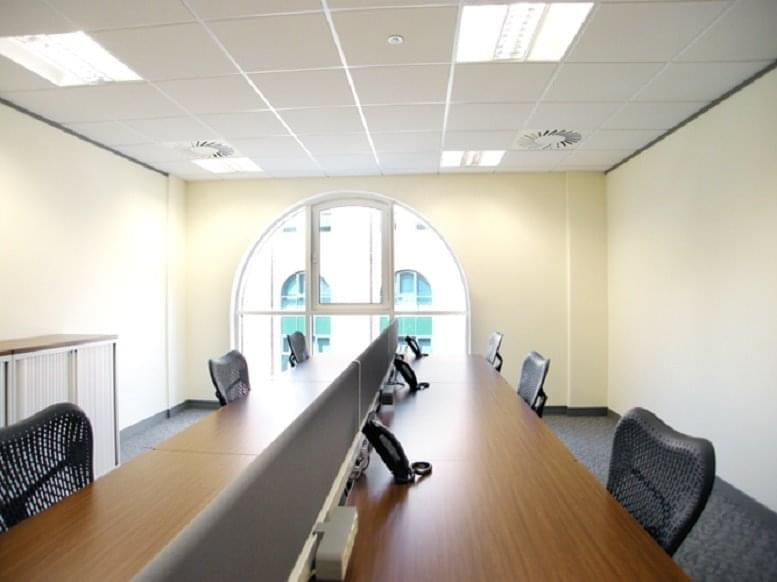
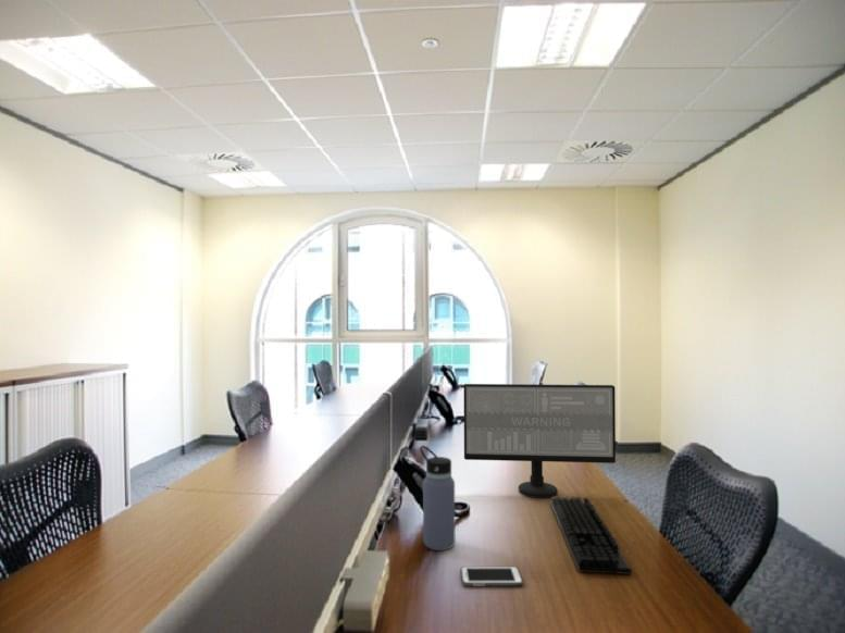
+ water bottle [419,445,456,551]
+ computer monitor [462,383,617,499]
+ keyboard [549,495,633,575]
+ cell phone [460,566,524,587]
